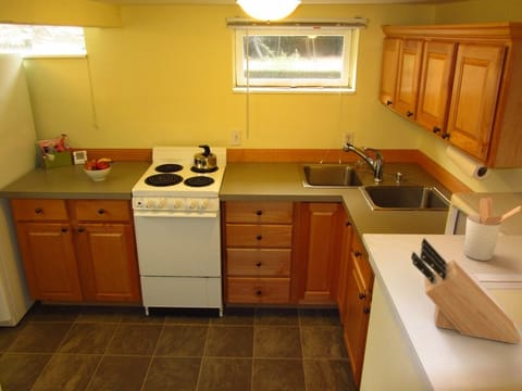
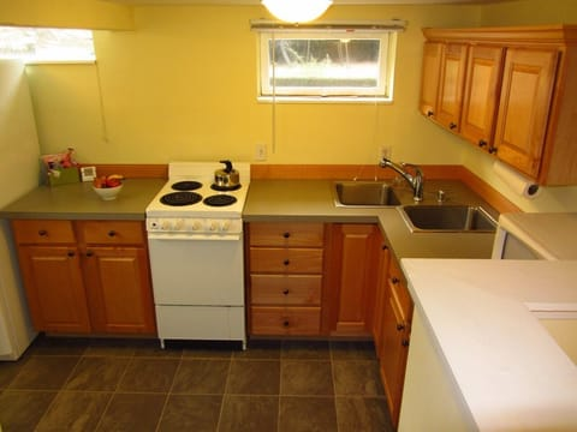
- utensil holder [463,197,522,262]
- knife block [410,237,522,345]
